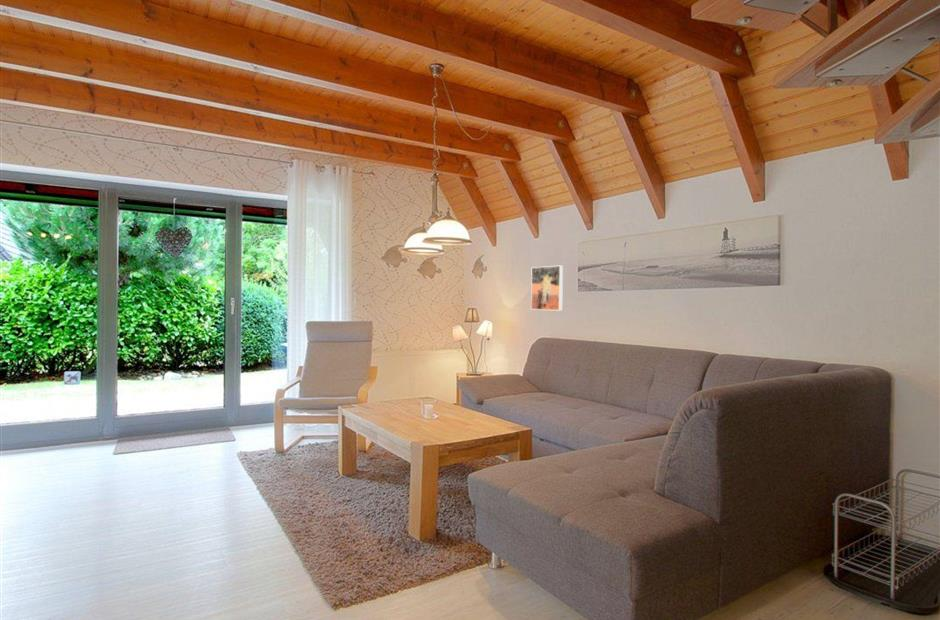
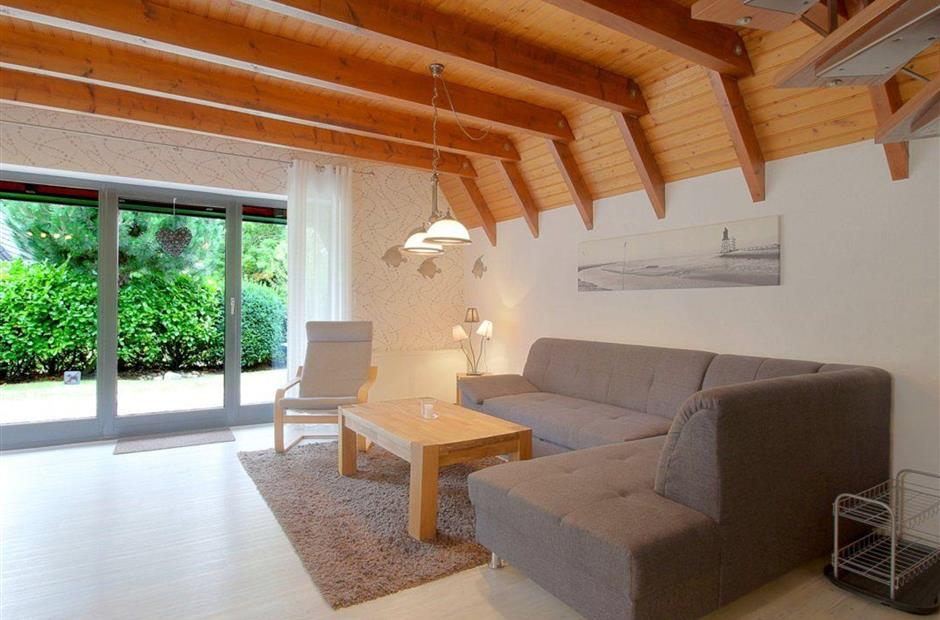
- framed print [530,265,564,312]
